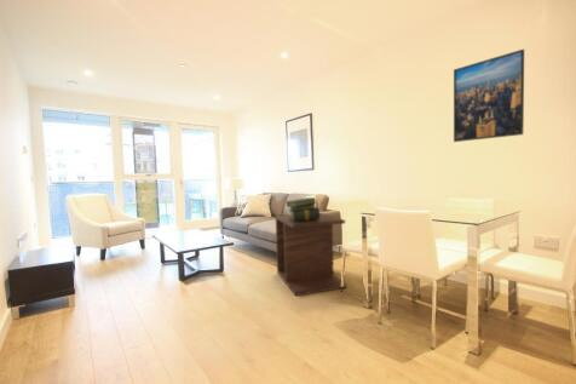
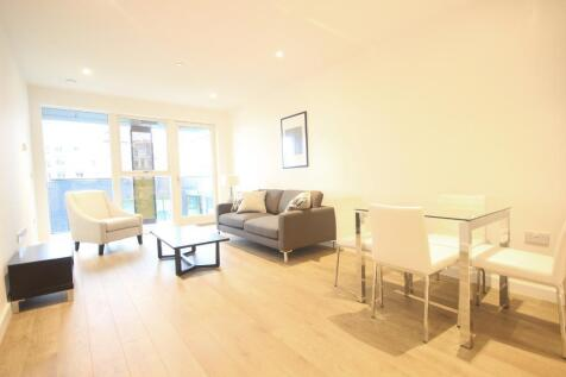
- stack of books [286,196,321,222]
- side table [275,212,347,297]
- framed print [453,48,525,143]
